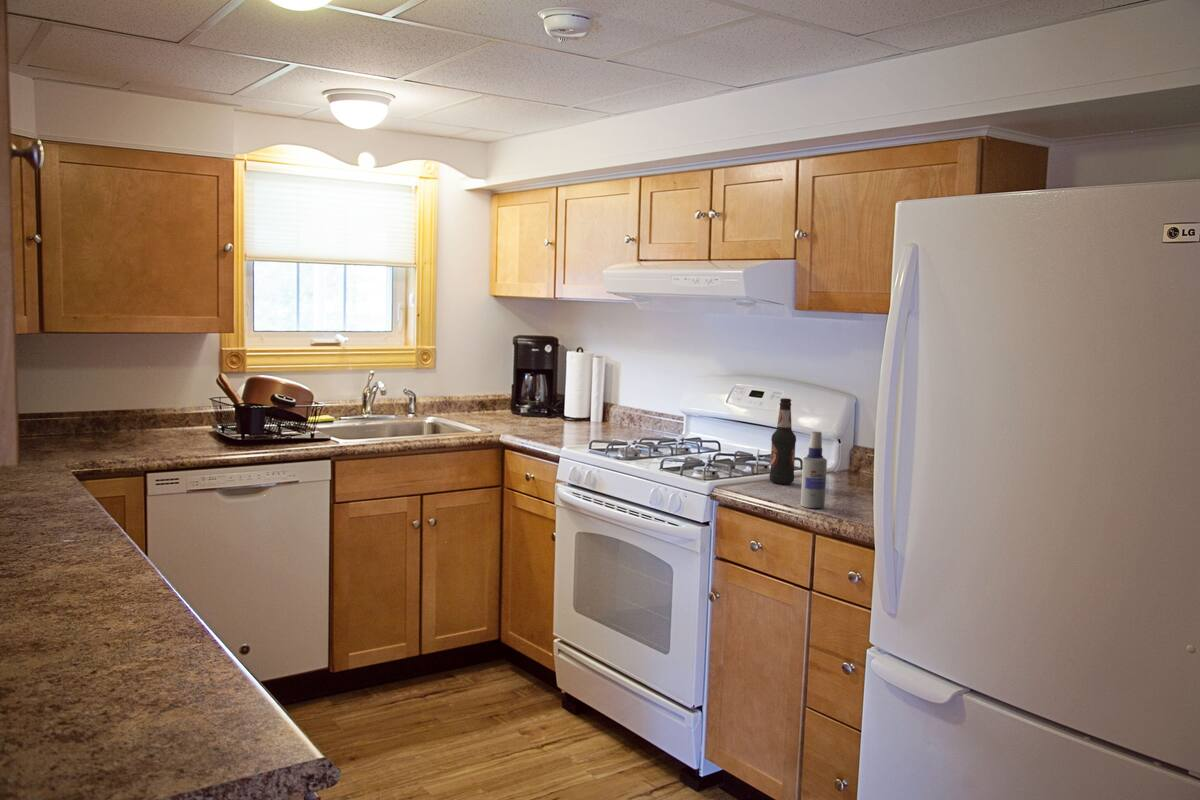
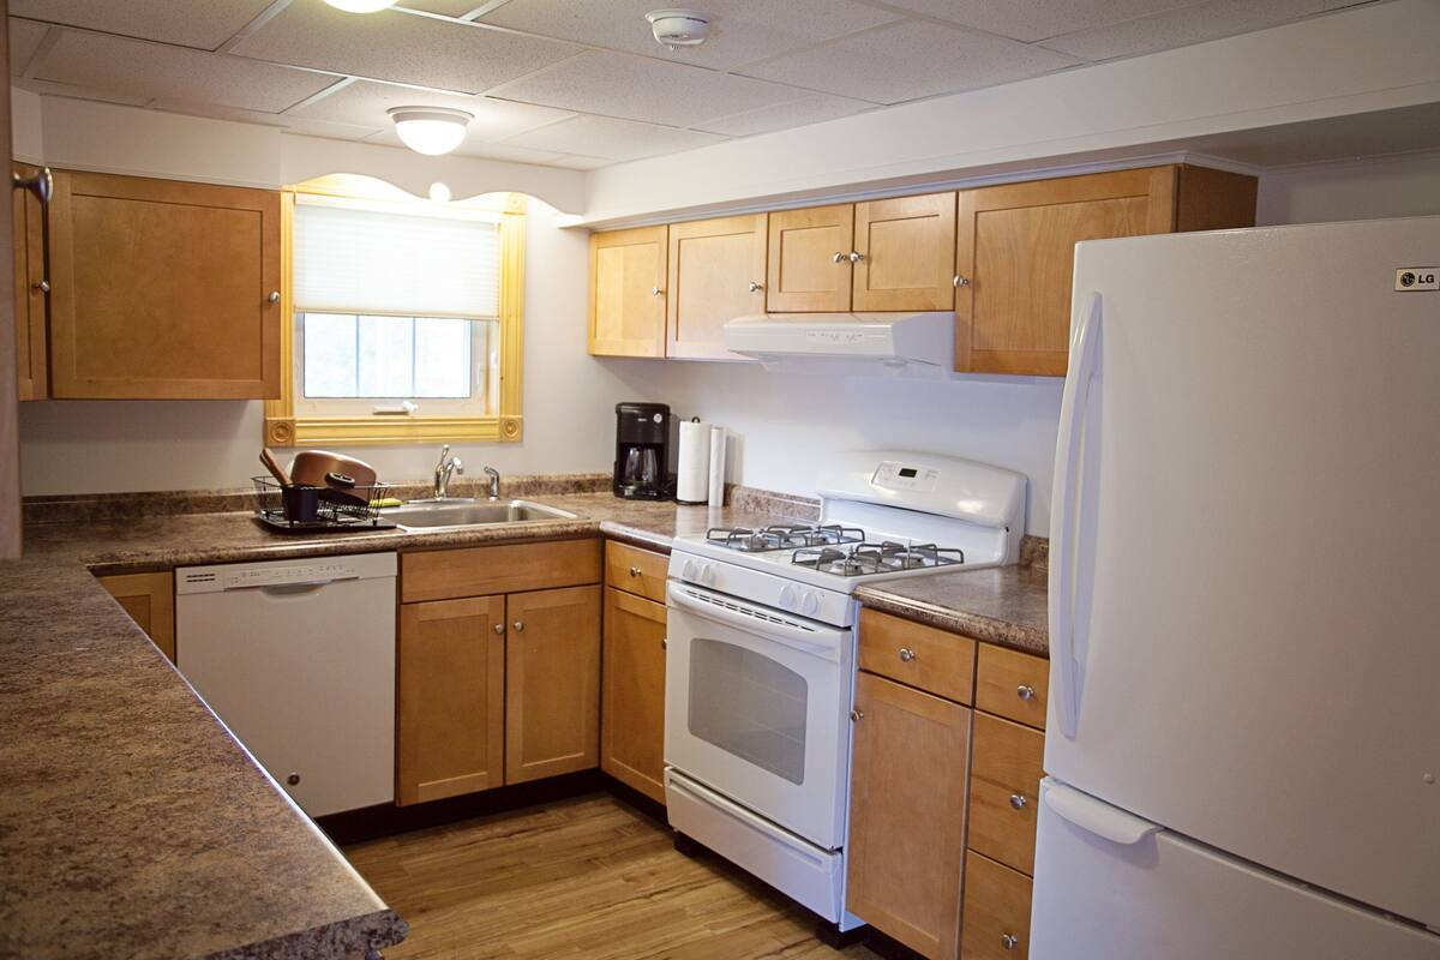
- spray bottle [800,431,828,509]
- bottle [769,397,797,485]
